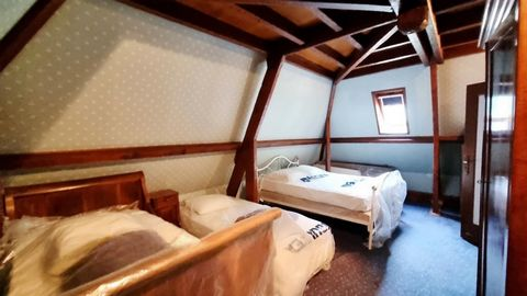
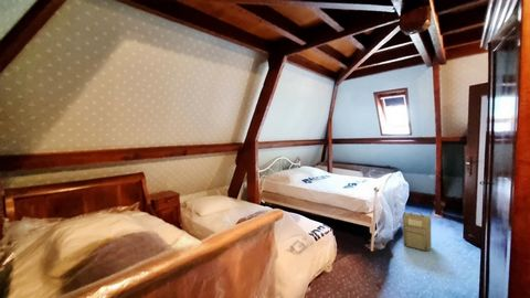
+ backpack [401,210,432,252]
